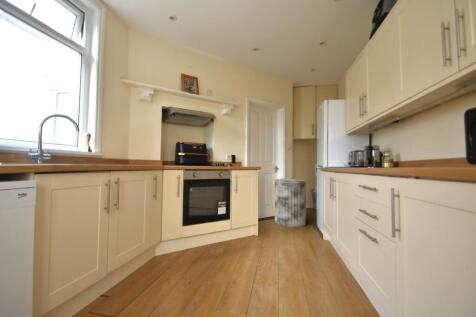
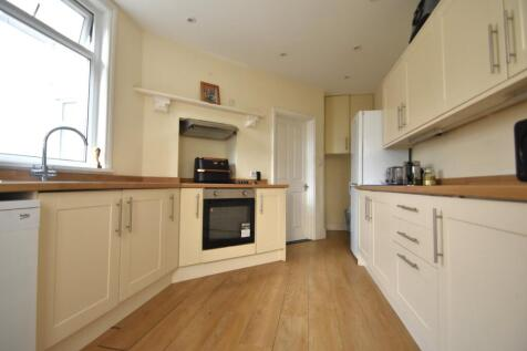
- trash can [274,176,307,228]
